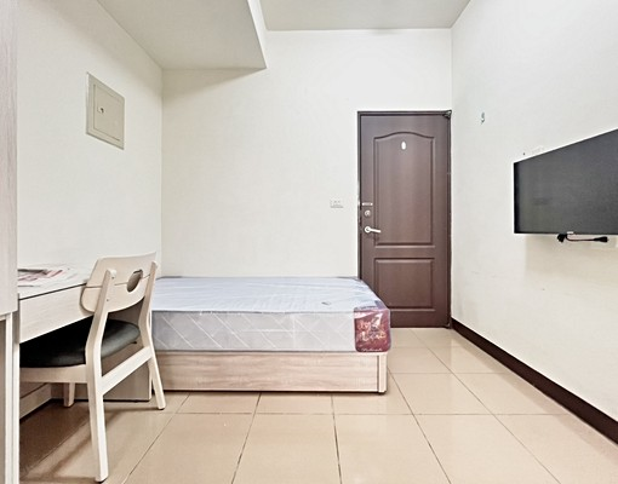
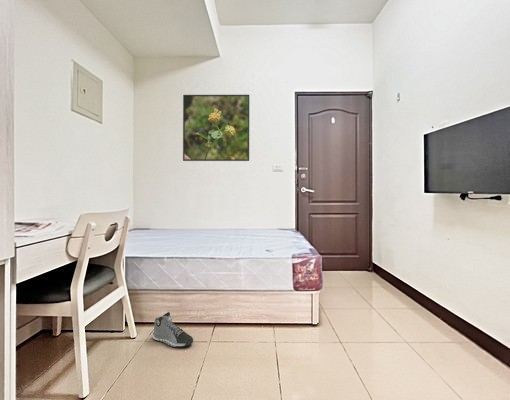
+ sneaker [151,311,194,348]
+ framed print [182,94,250,162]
